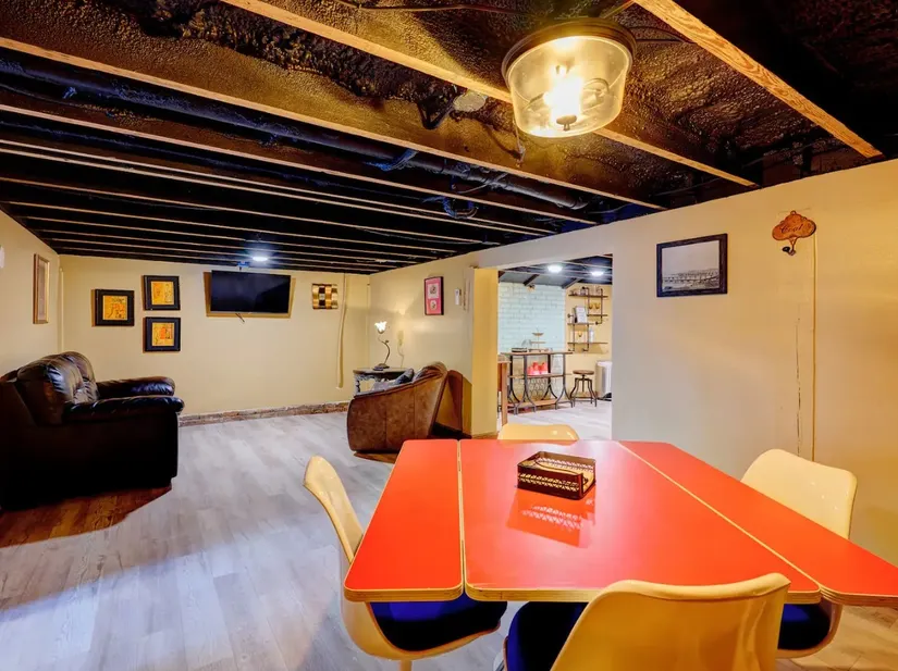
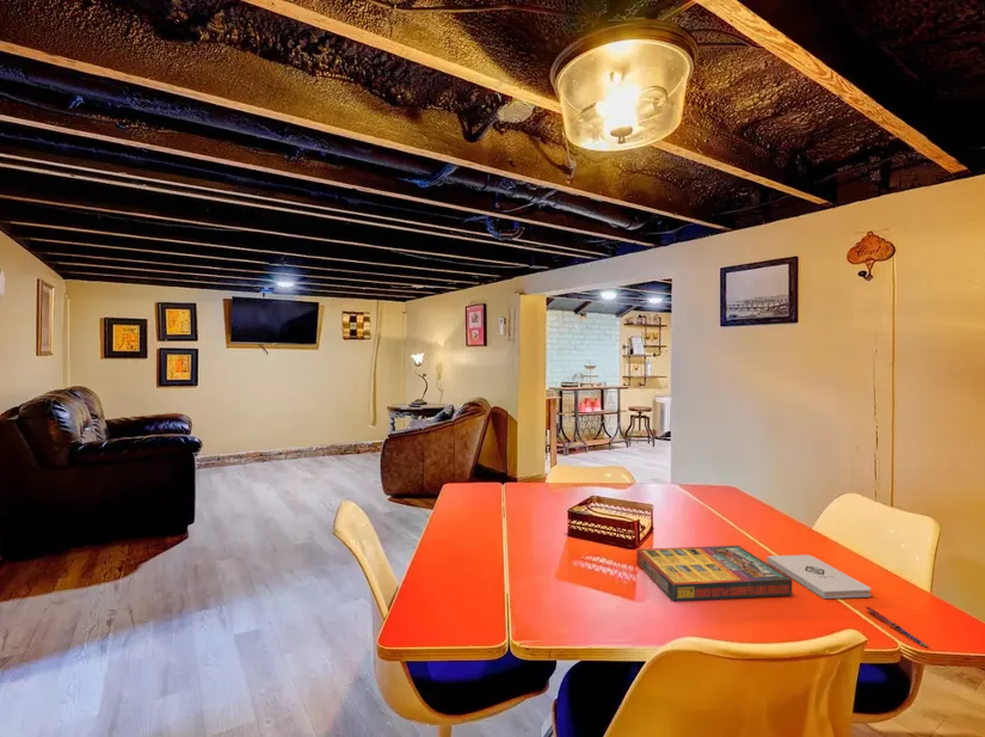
+ pen [864,606,929,647]
+ game compilation box [635,545,793,602]
+ notepad [765,554,872,600]
